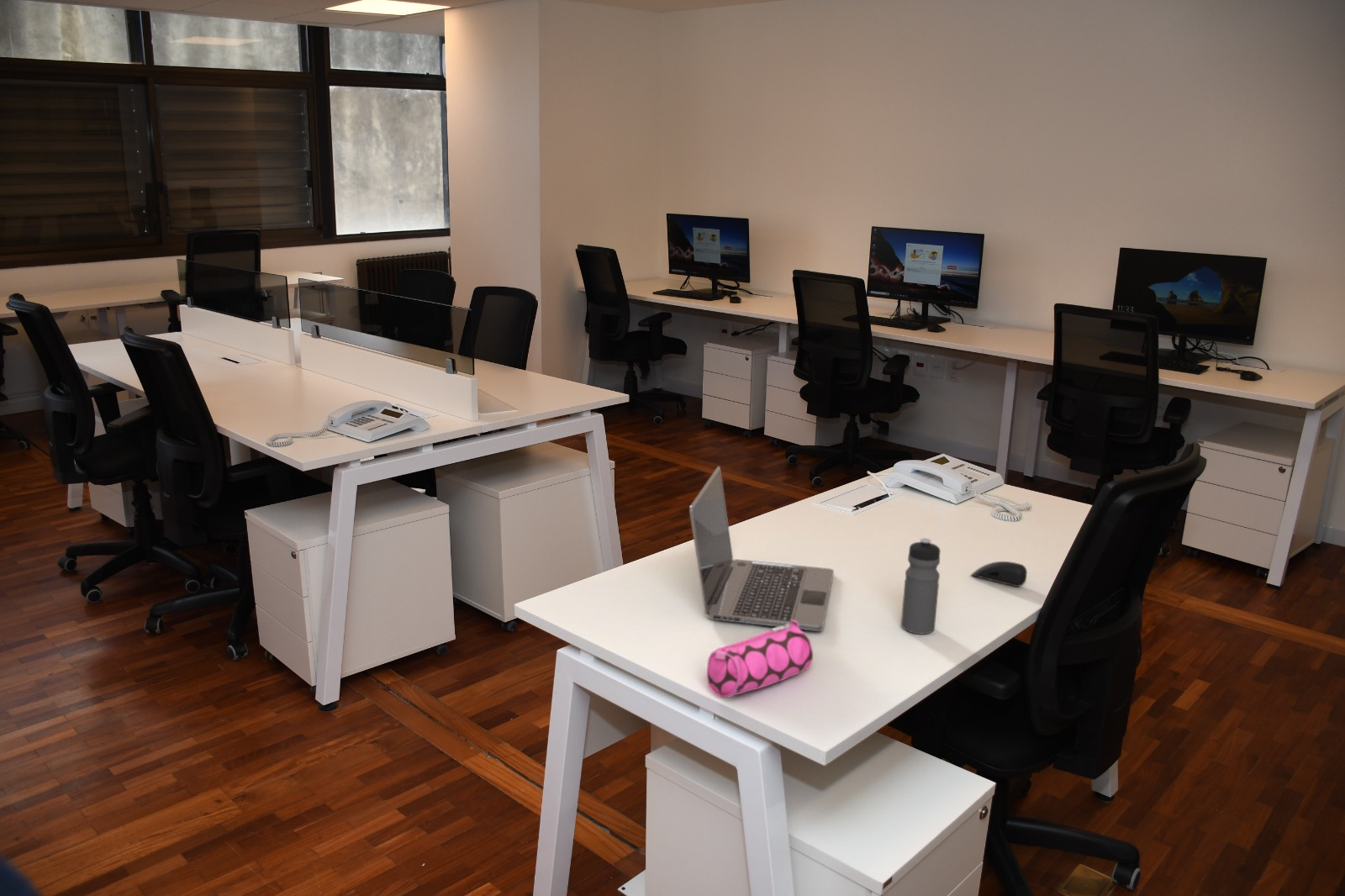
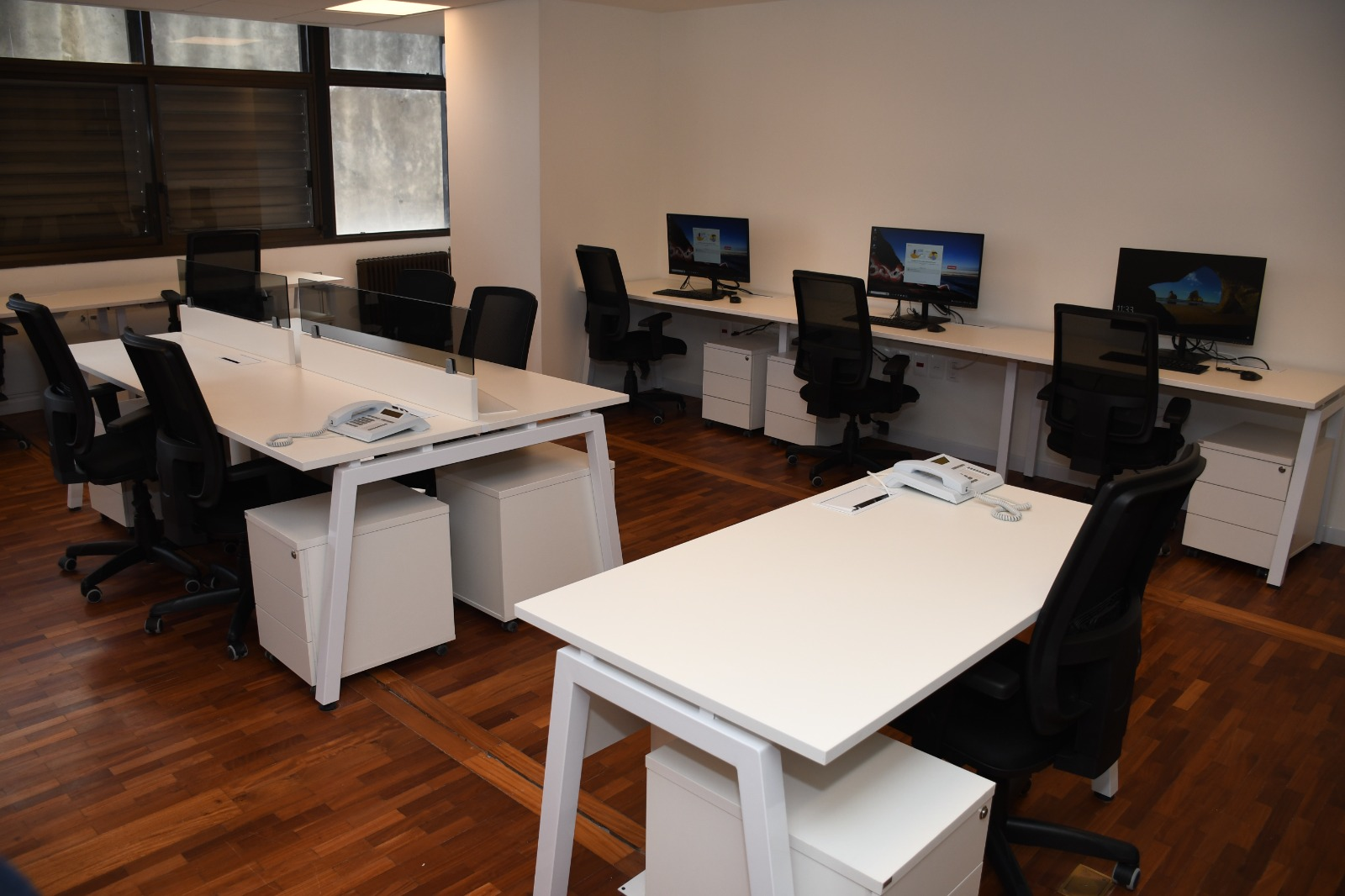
- pencil case [706,619,814,699]
- laptop [688,466,835,632]
- computer mouse [970,561,1028,588]
- water bottle [900,537,942,635]
